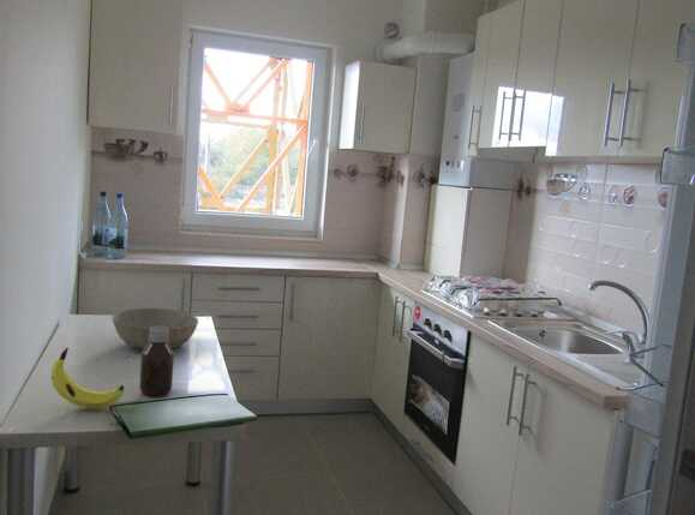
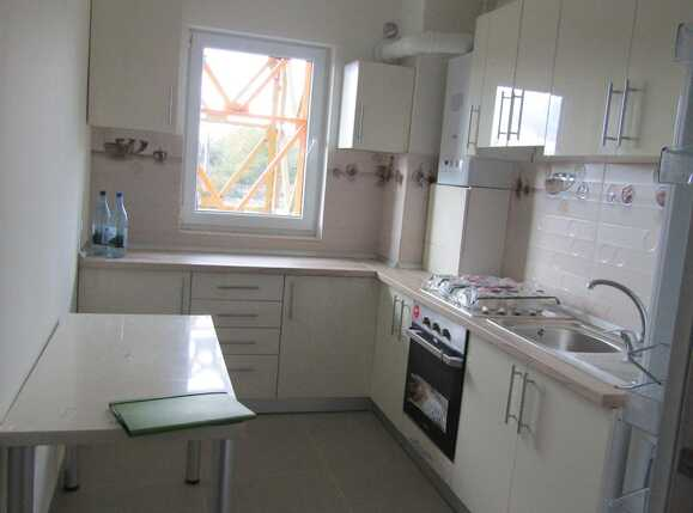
- banana [50,347,125,409]
- bowl [112,307,199,351]
- bottle [138,327,175,397]
